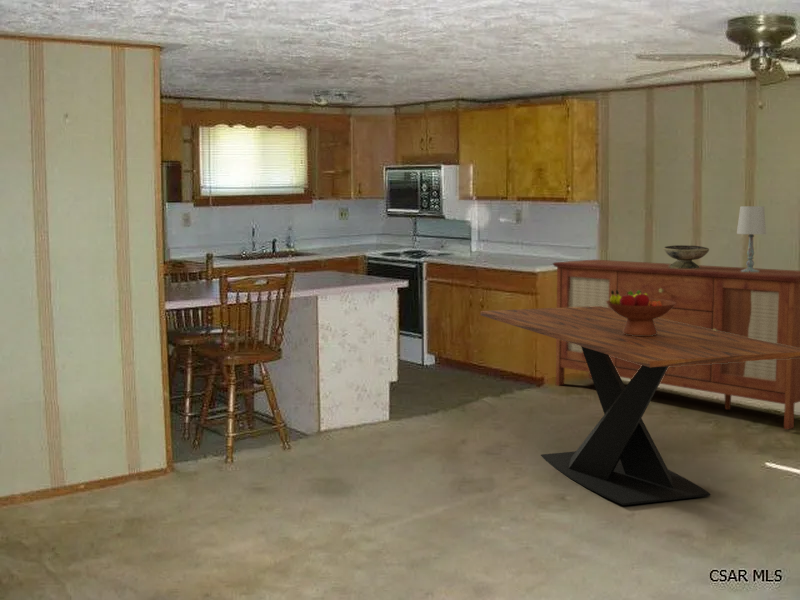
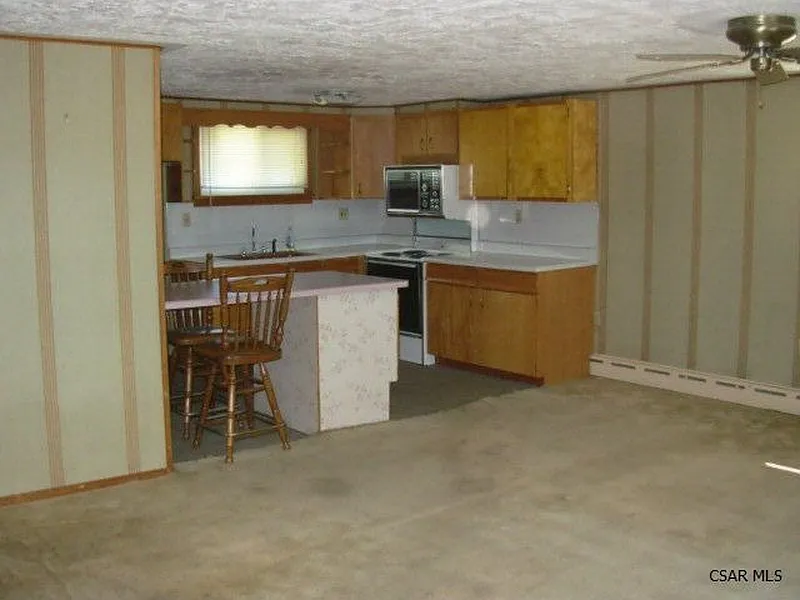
- fruit bowl [606,290,676,336]
- dining table [479,306,800,506]
- sideboard [552,259,800,430]
- table lamp [736,205,767,272]
- decorative bowl [663,244,710,269]
